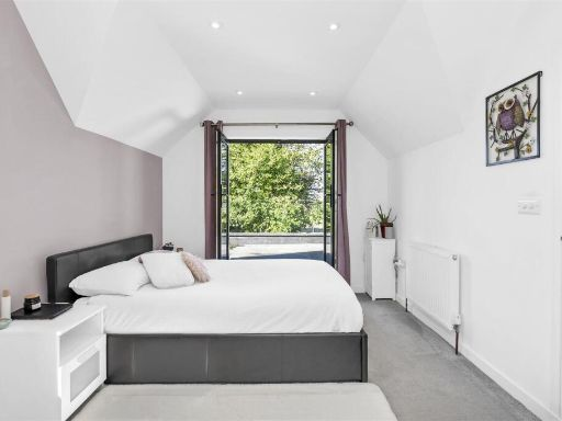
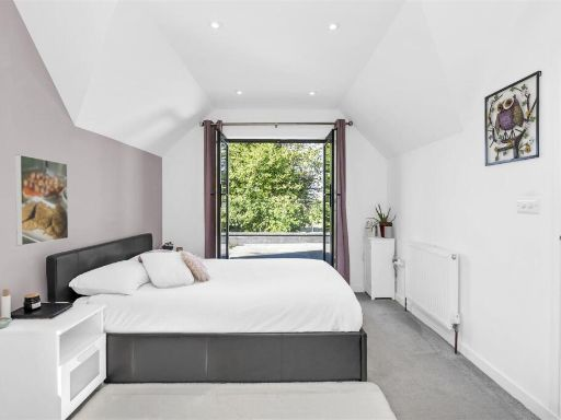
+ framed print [14,153,69,247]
